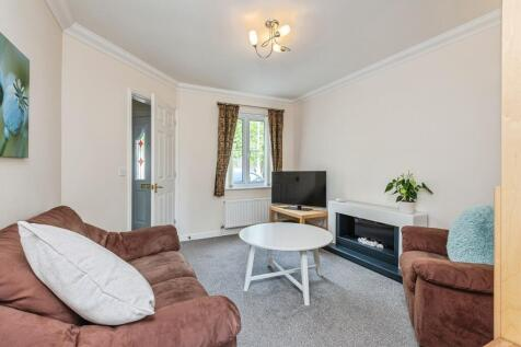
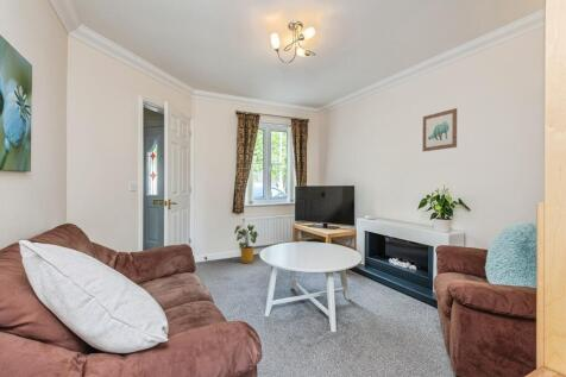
+ wall art [421,107,458,152]
+ house plant [233,224,262,264]
